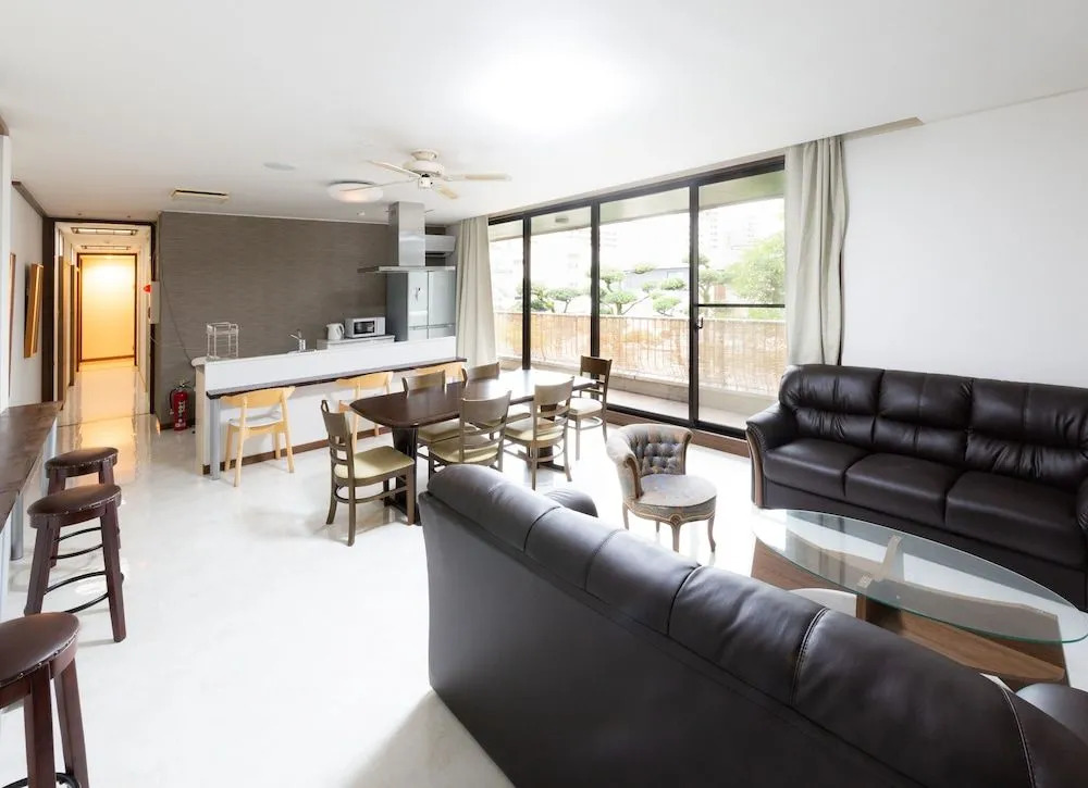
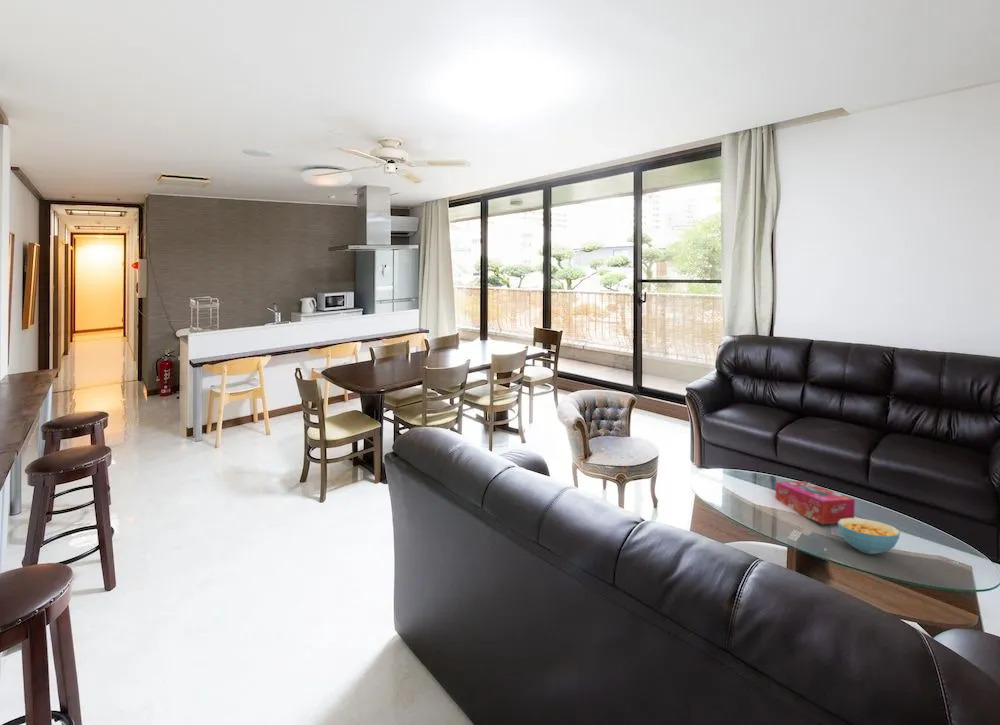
+ tissue box [775,480,856,525]
+ cereal bowl [837,517,901,555]
